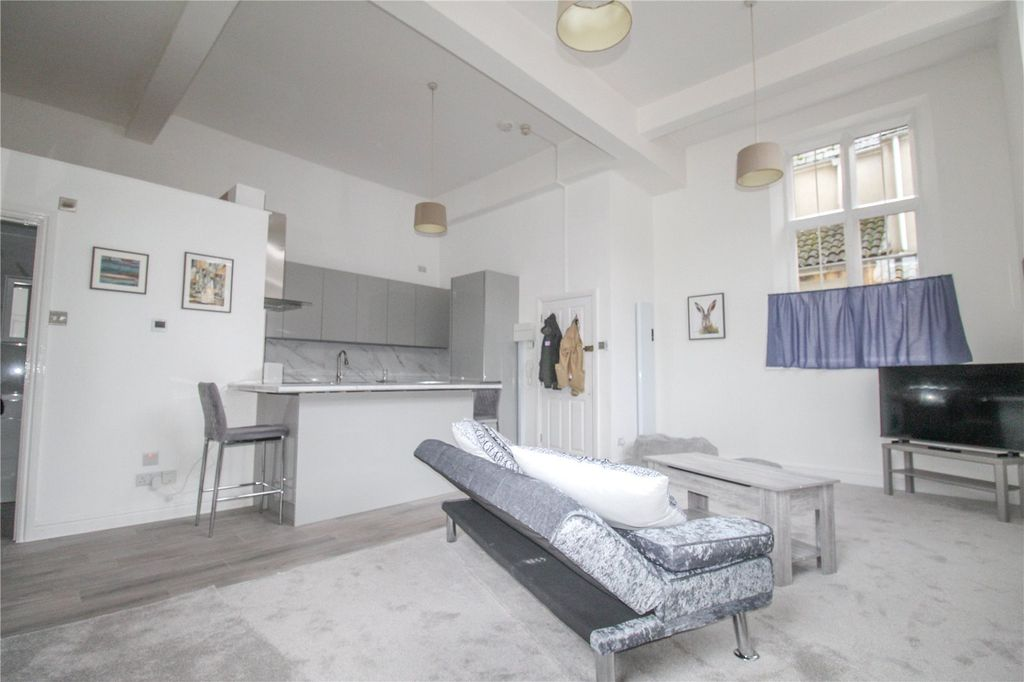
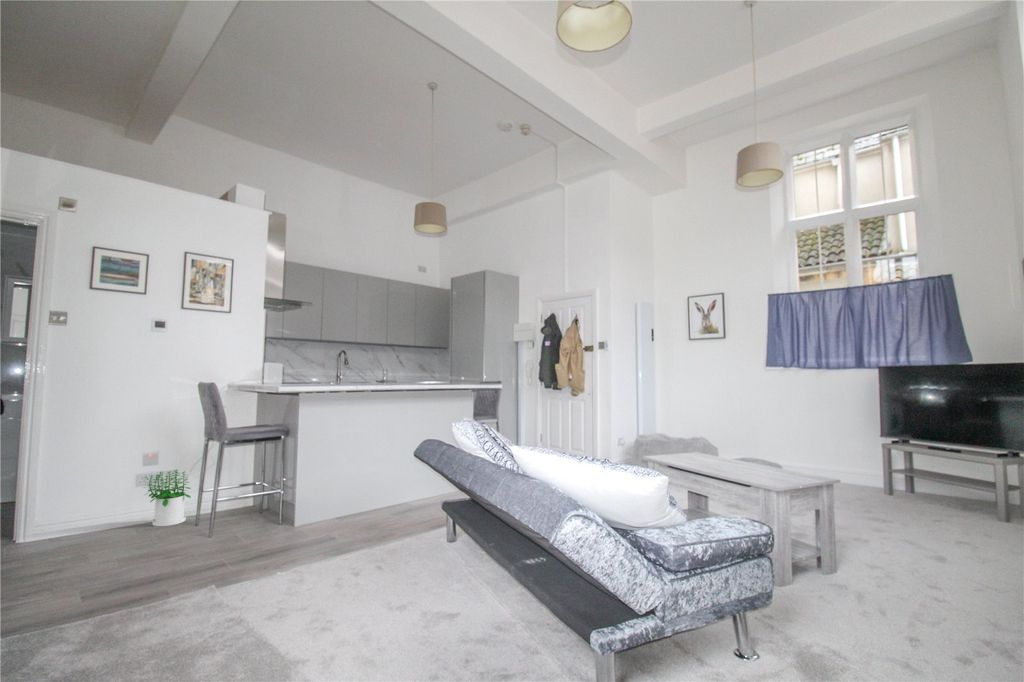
+ potted plant [143,468,192,527]
